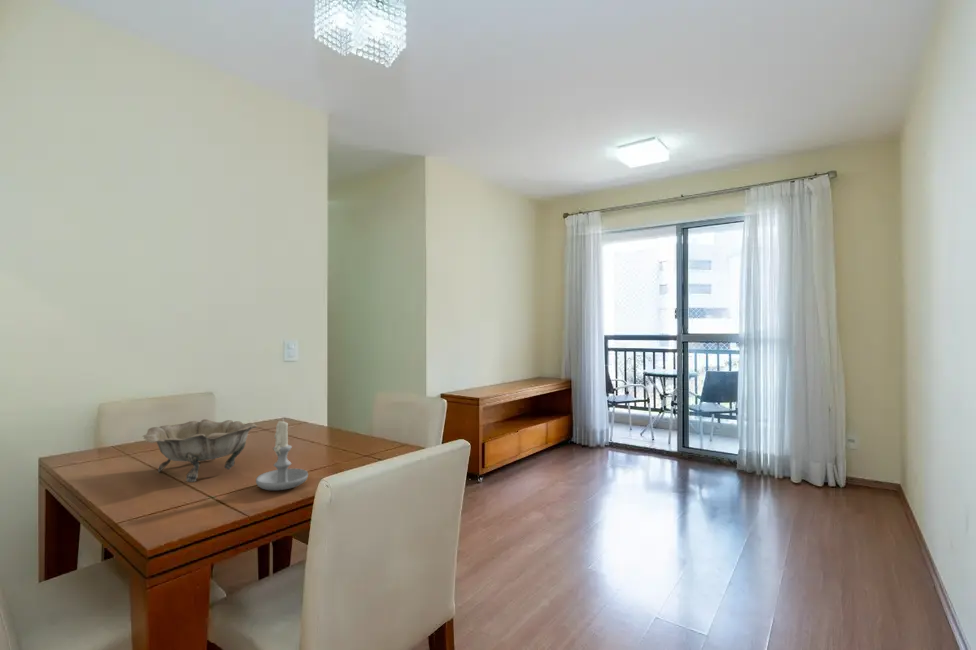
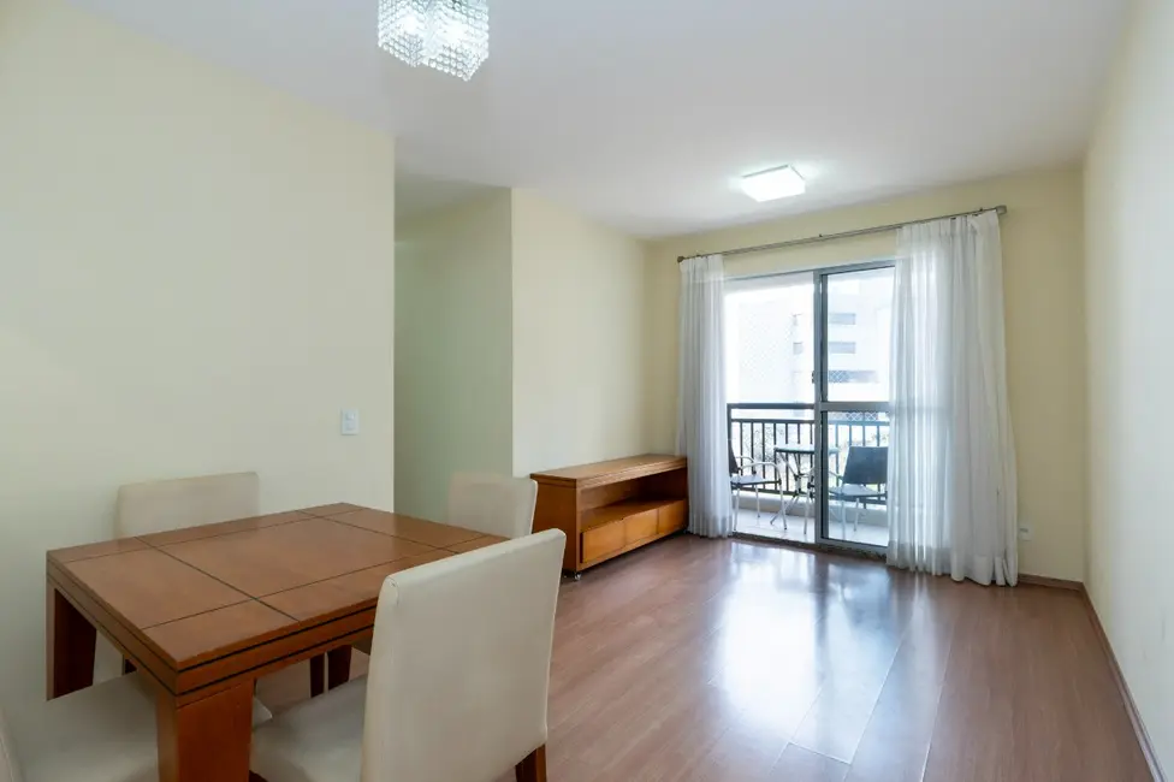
- candle [255,417,309,491]
- decorative bowl [141,418,258,483]
